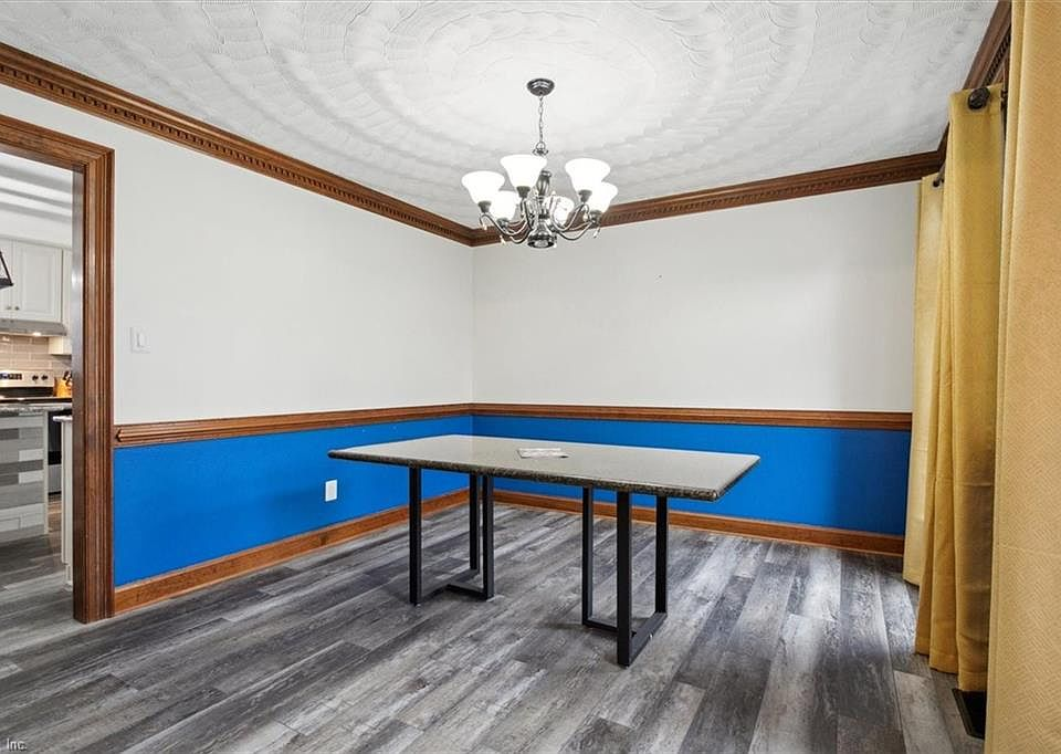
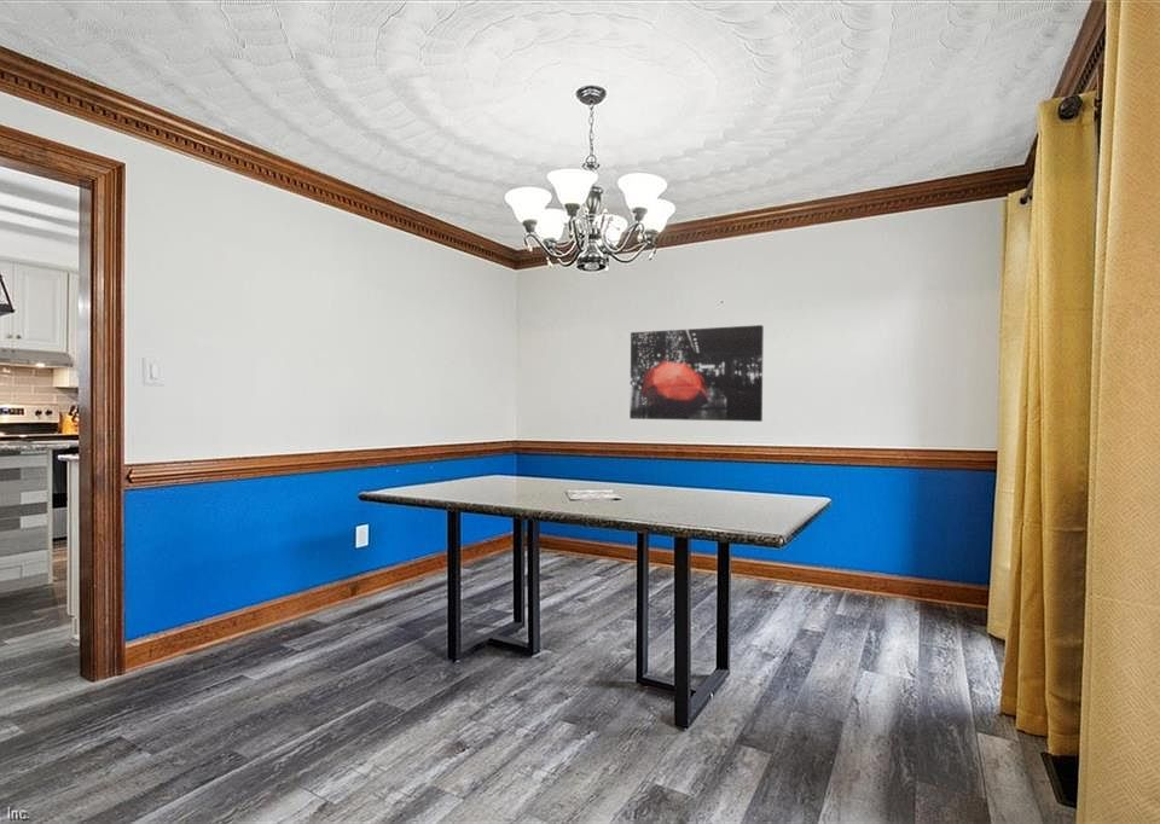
+ wall art [628,324,765,423]
